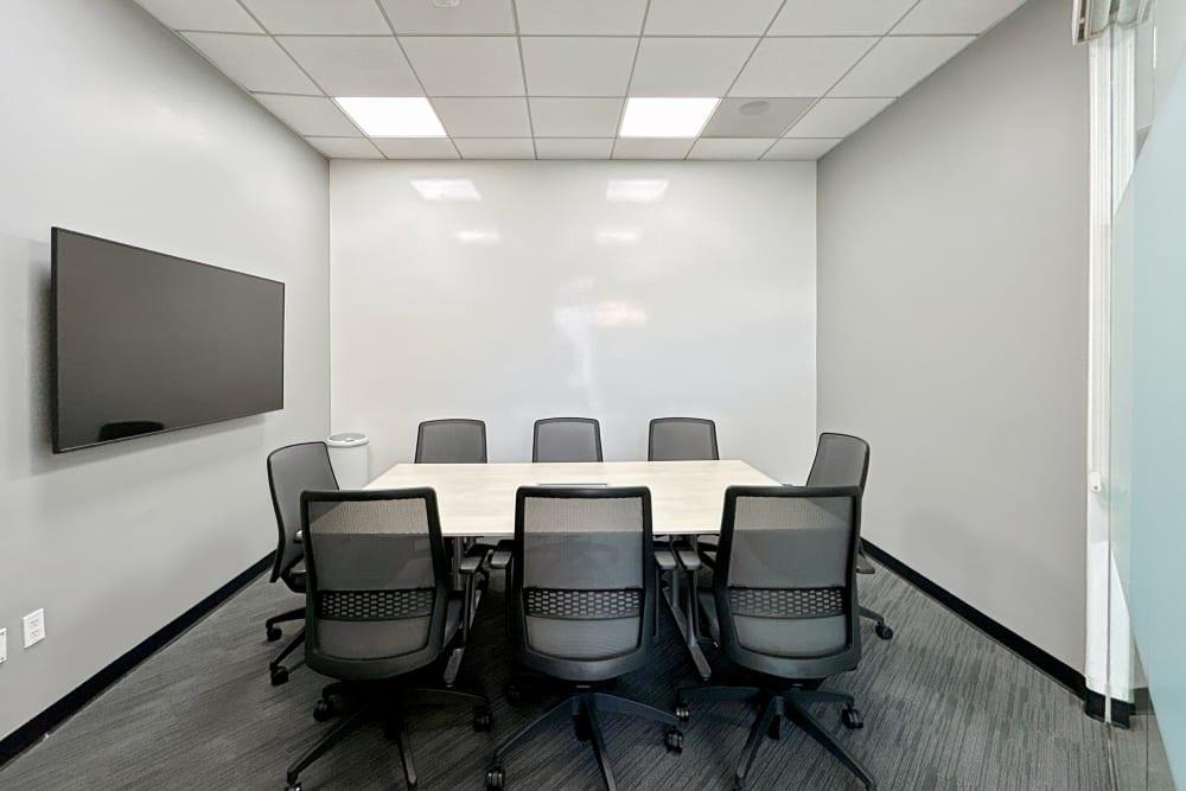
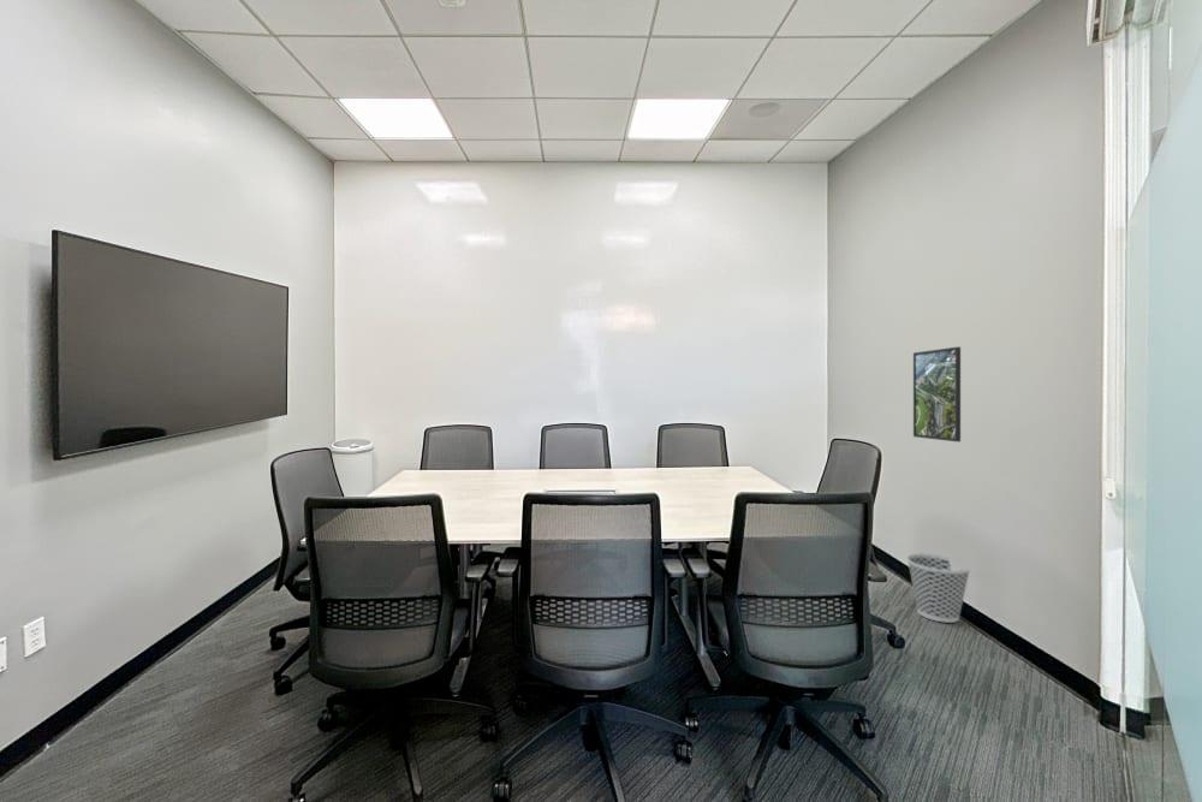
+ wastebasket [905,552,972,624]
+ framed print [912,346,962,442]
